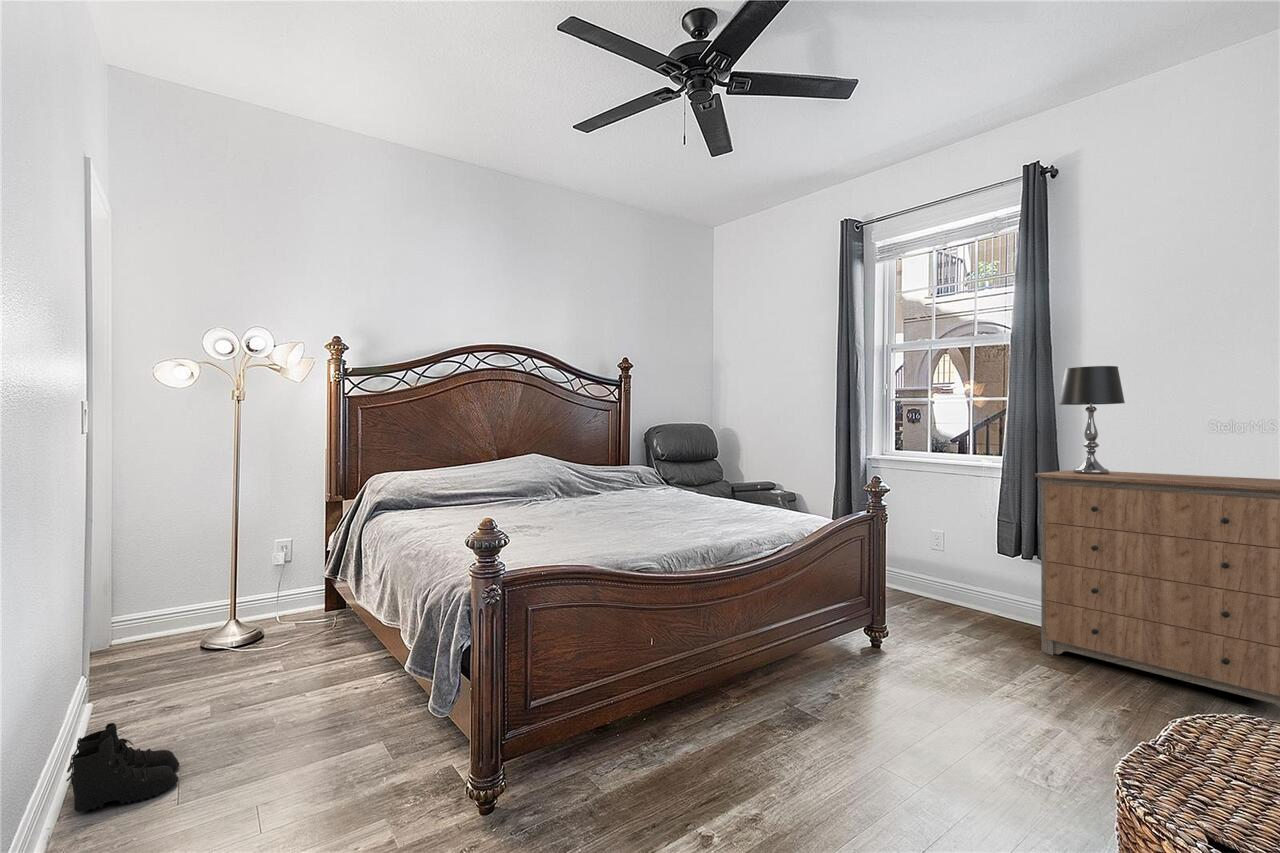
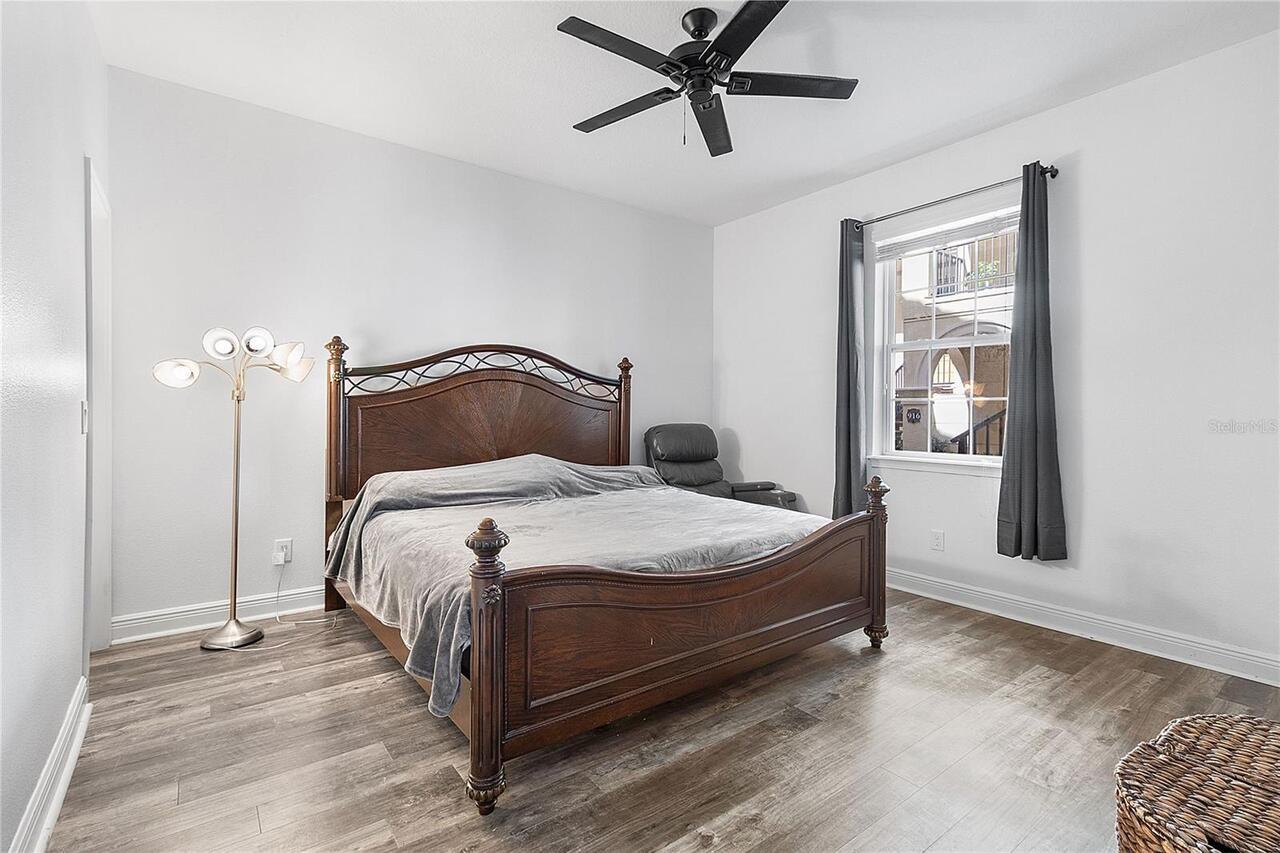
- table lamp [1058,365,1126,474]
- boots [65,722,181,813]
- dresser [1034,469,1280,709]
